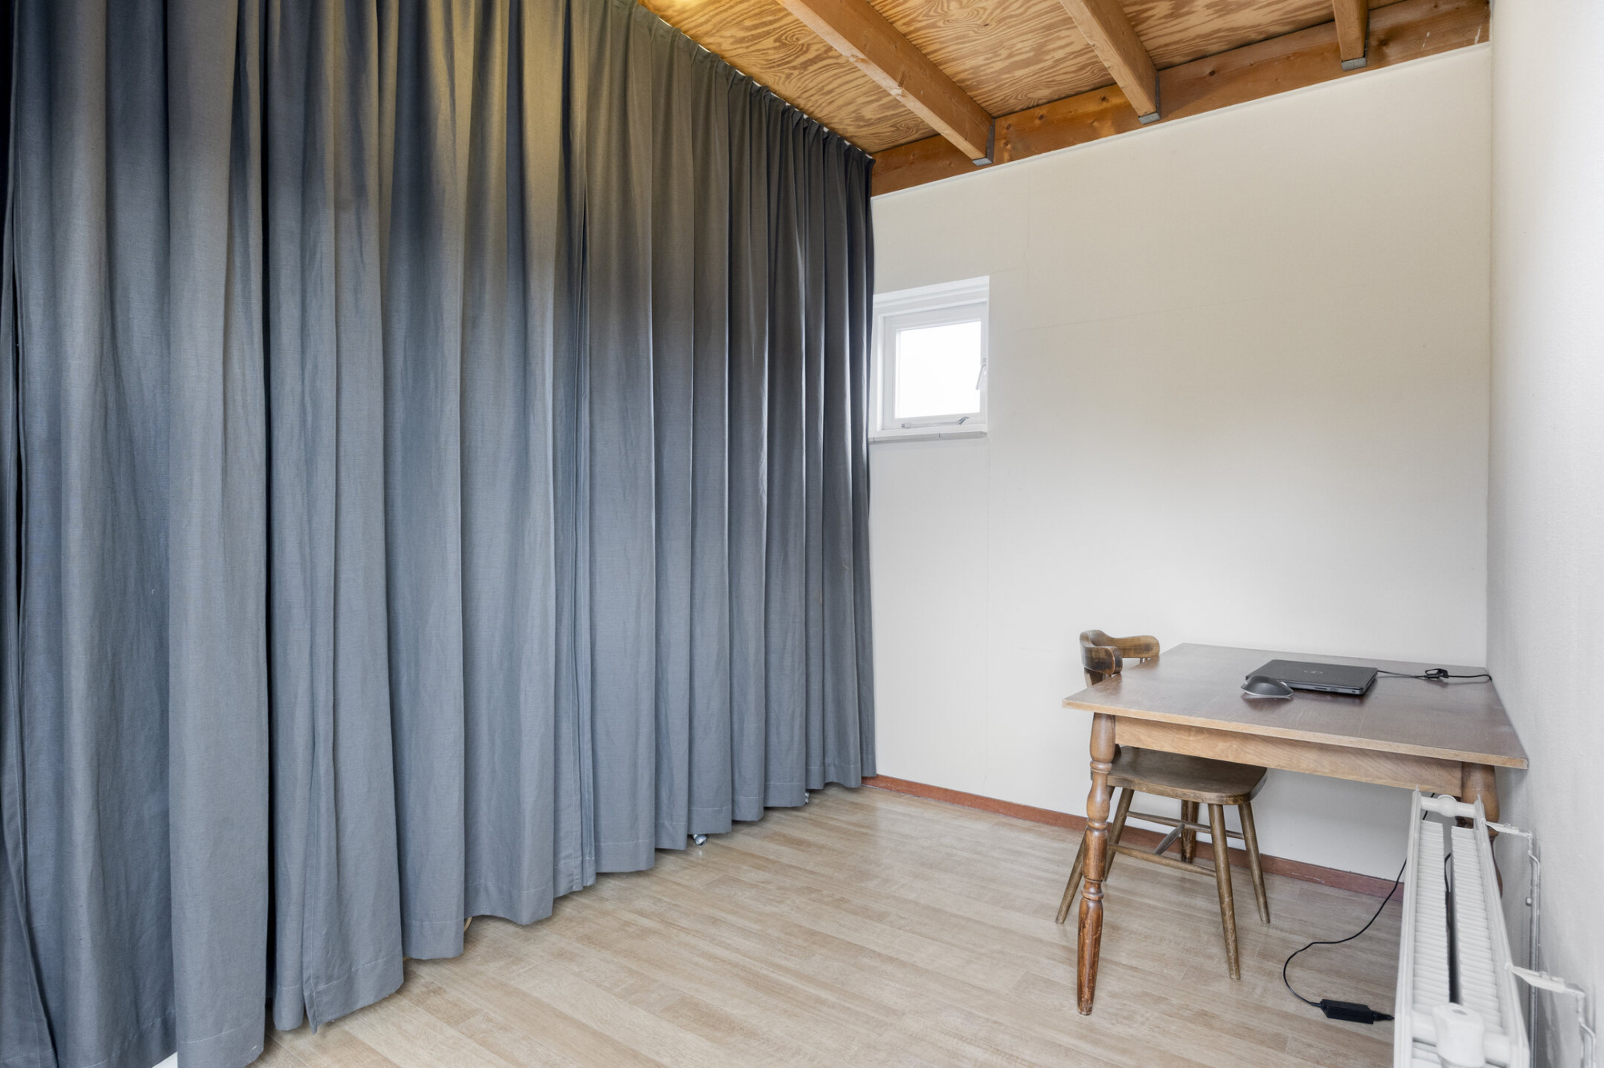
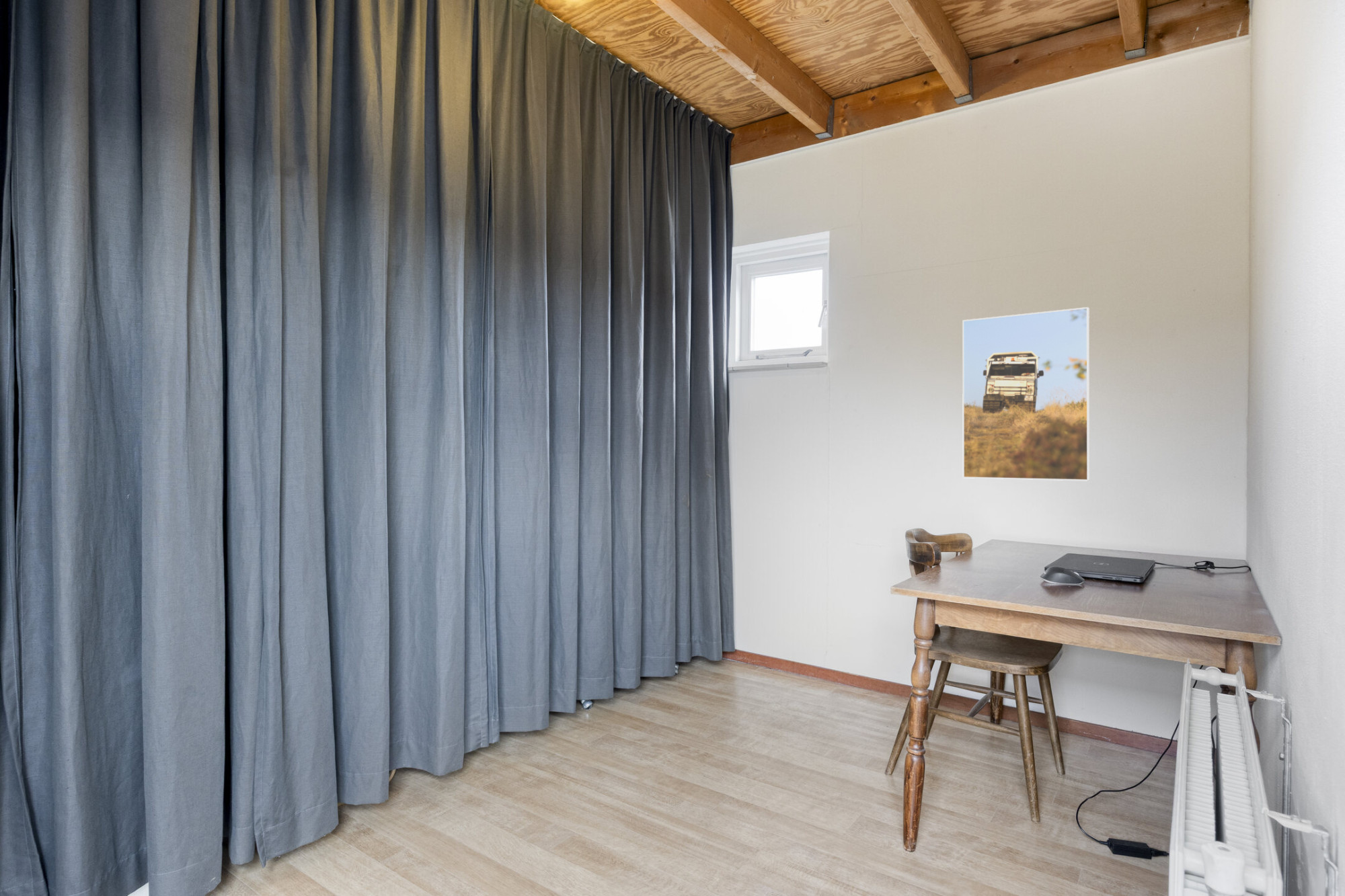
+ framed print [962,307,1090,481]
